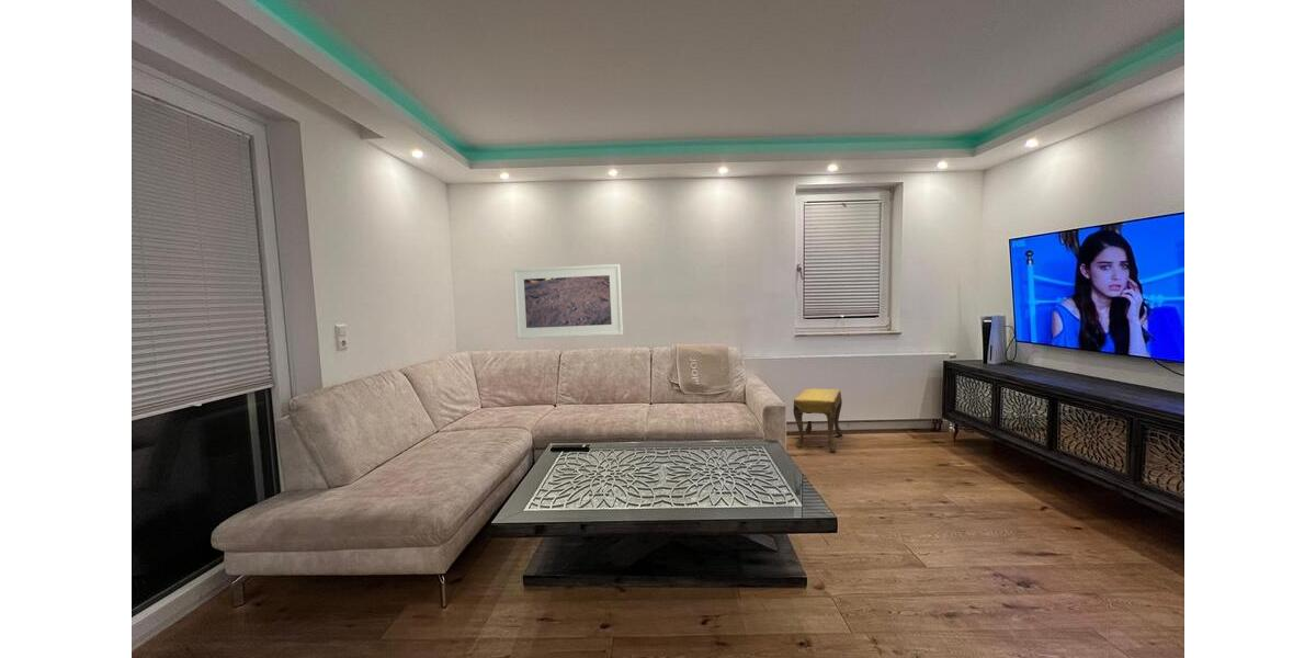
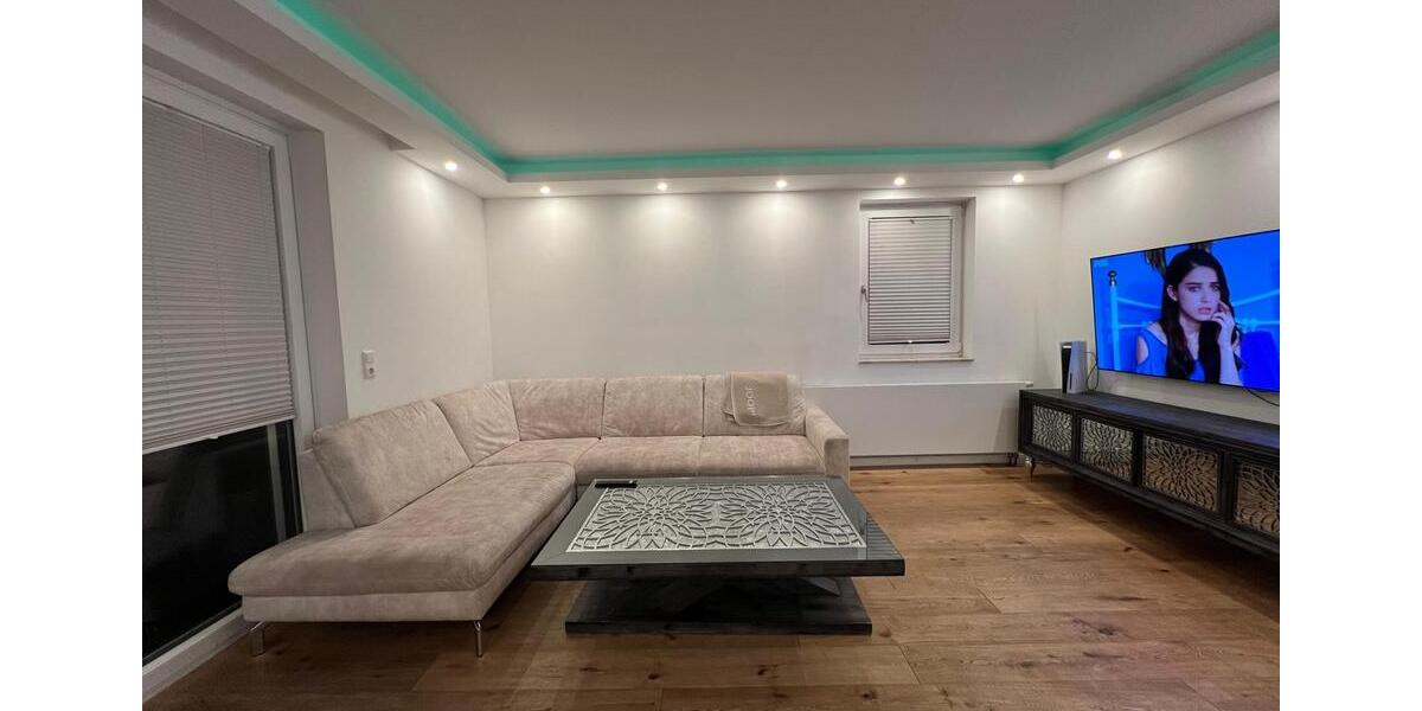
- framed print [512,263,624,340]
- footstool [792,387,844,453]
